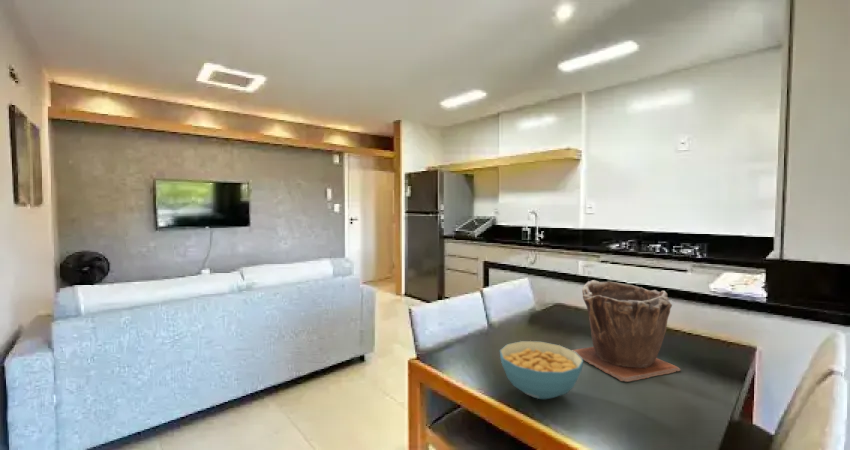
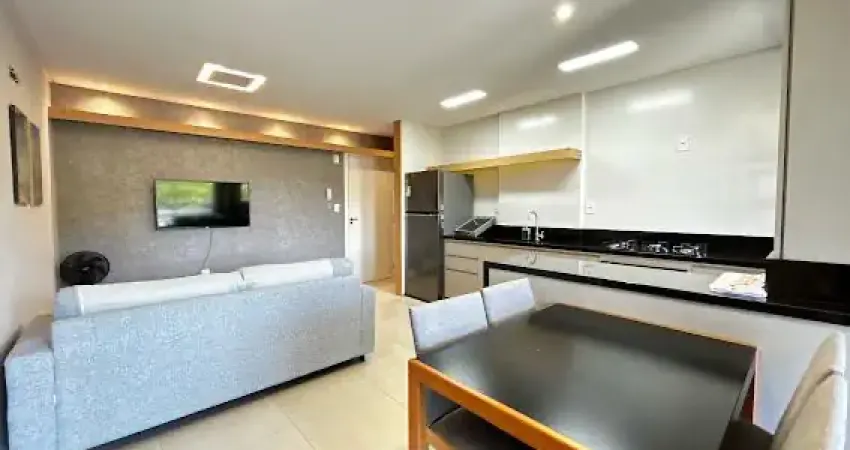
- plant pot [571,279,682,383]
- cereal bowl [499,340,584,400]
